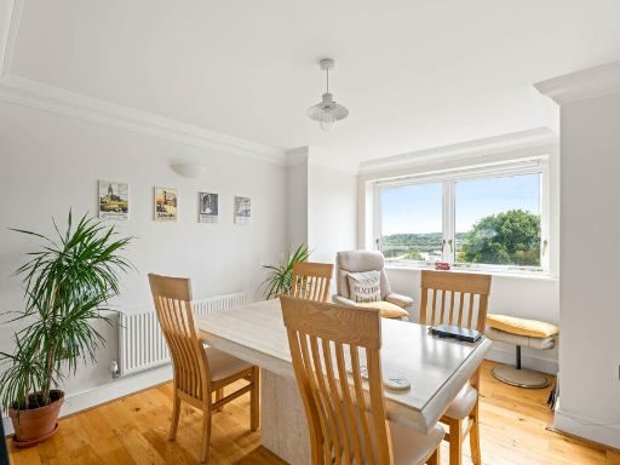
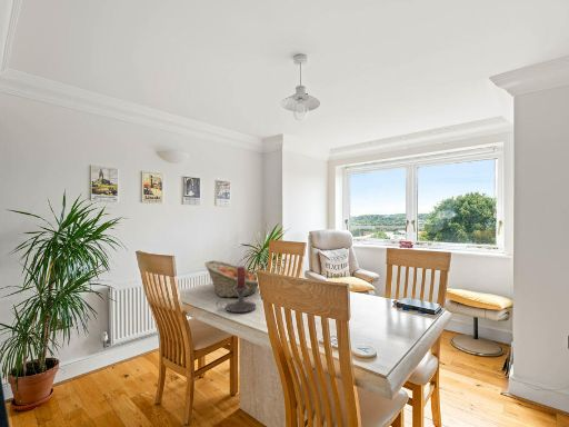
+ candle holder [214,266,257,314]
+ fruit basket [203,259,259,298]
